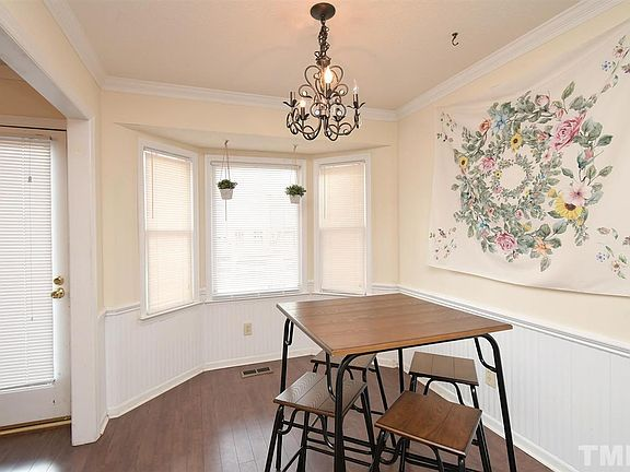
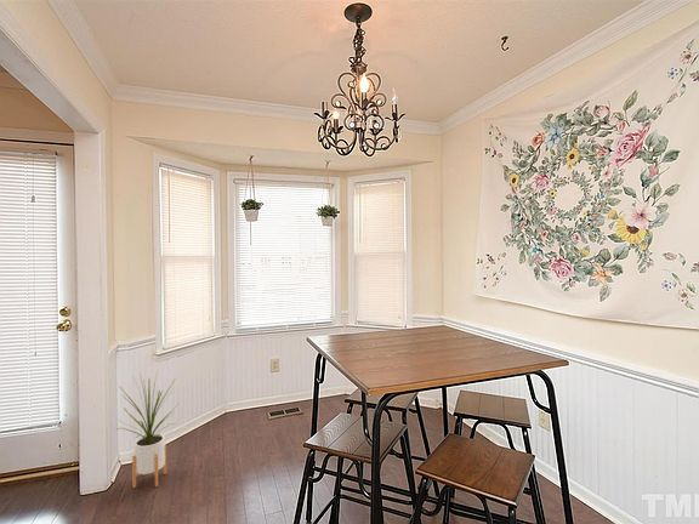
+ house plant [115,370,180,489]
